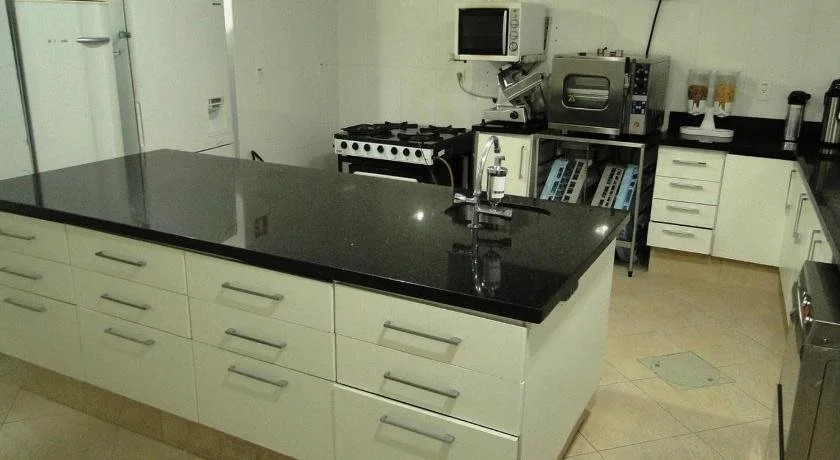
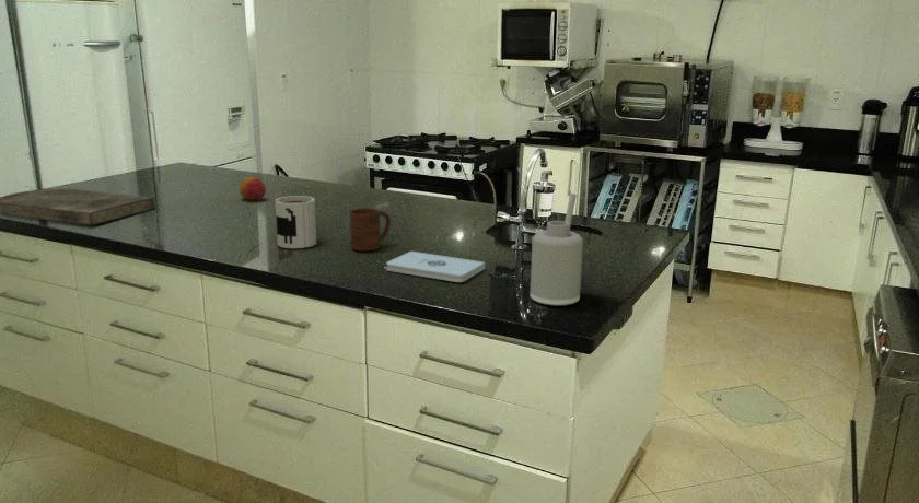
+ fruit [239,176,267,201]
+ cup [349,207,392,252]
+ cutting board [0,188,156,226]
+ mug [275,195,317,249]
+ notepad [385,250,486,283]
+ soap dispenser [530,192,584,307]
